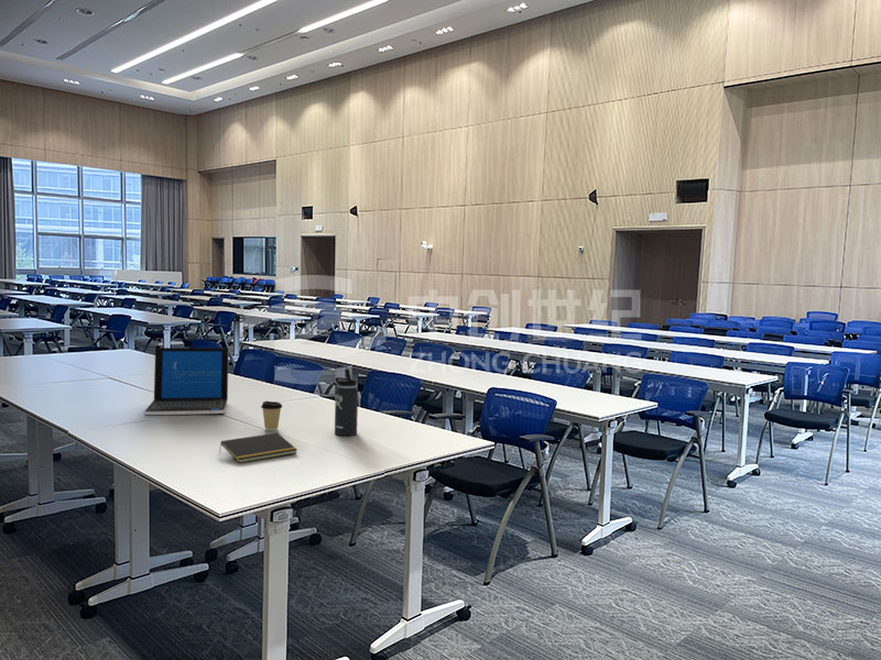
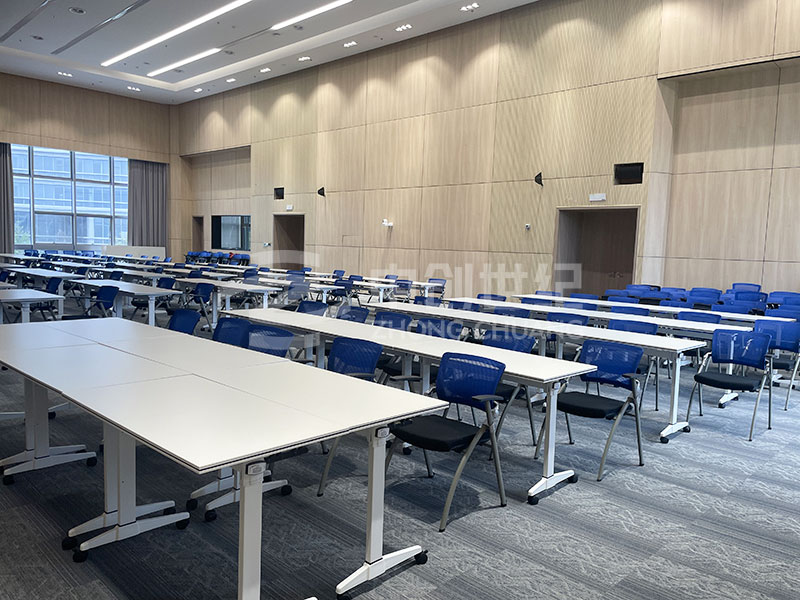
- laptop [143,346,230,416]
- thermos bottle [334,369,359,437]
- notepad [218,432,298,464]
- coffee cup [260,400,283,432]
